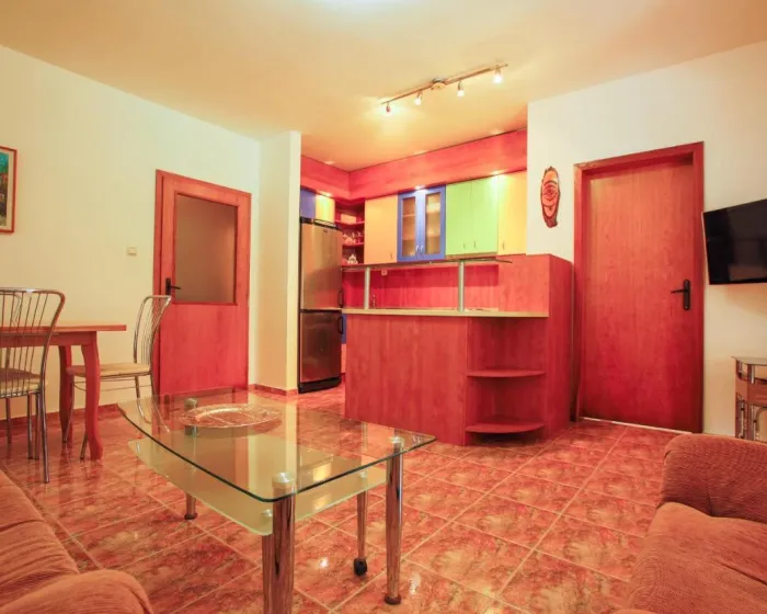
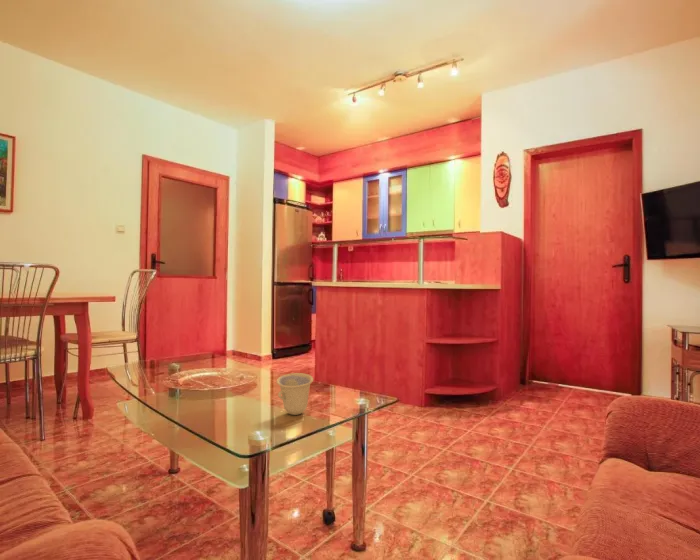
+ cup [276,372,314,416]
